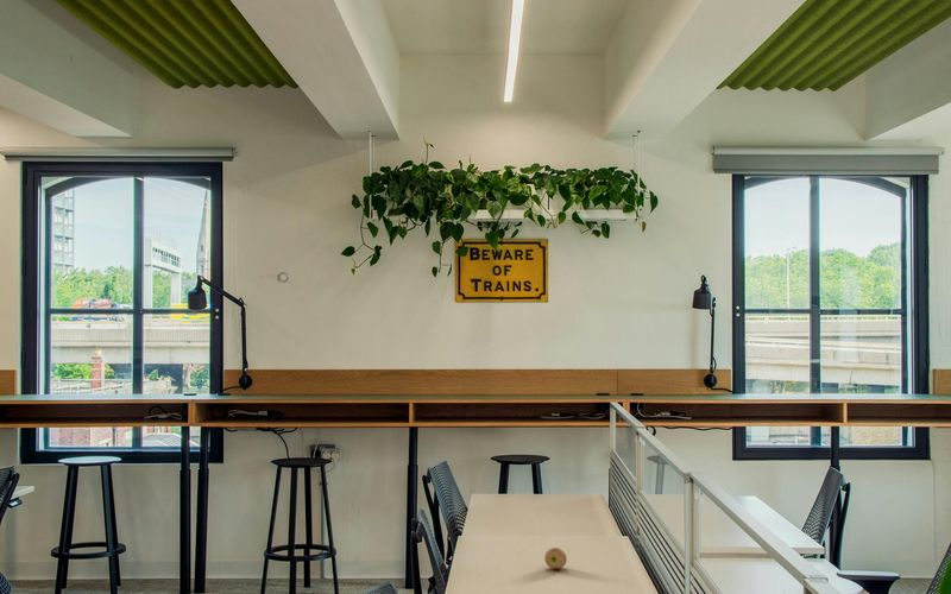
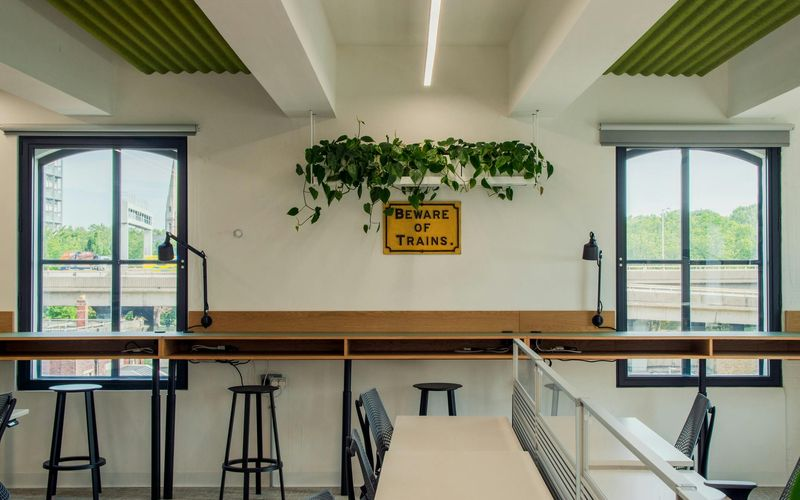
- apple [543,546,568,570]
